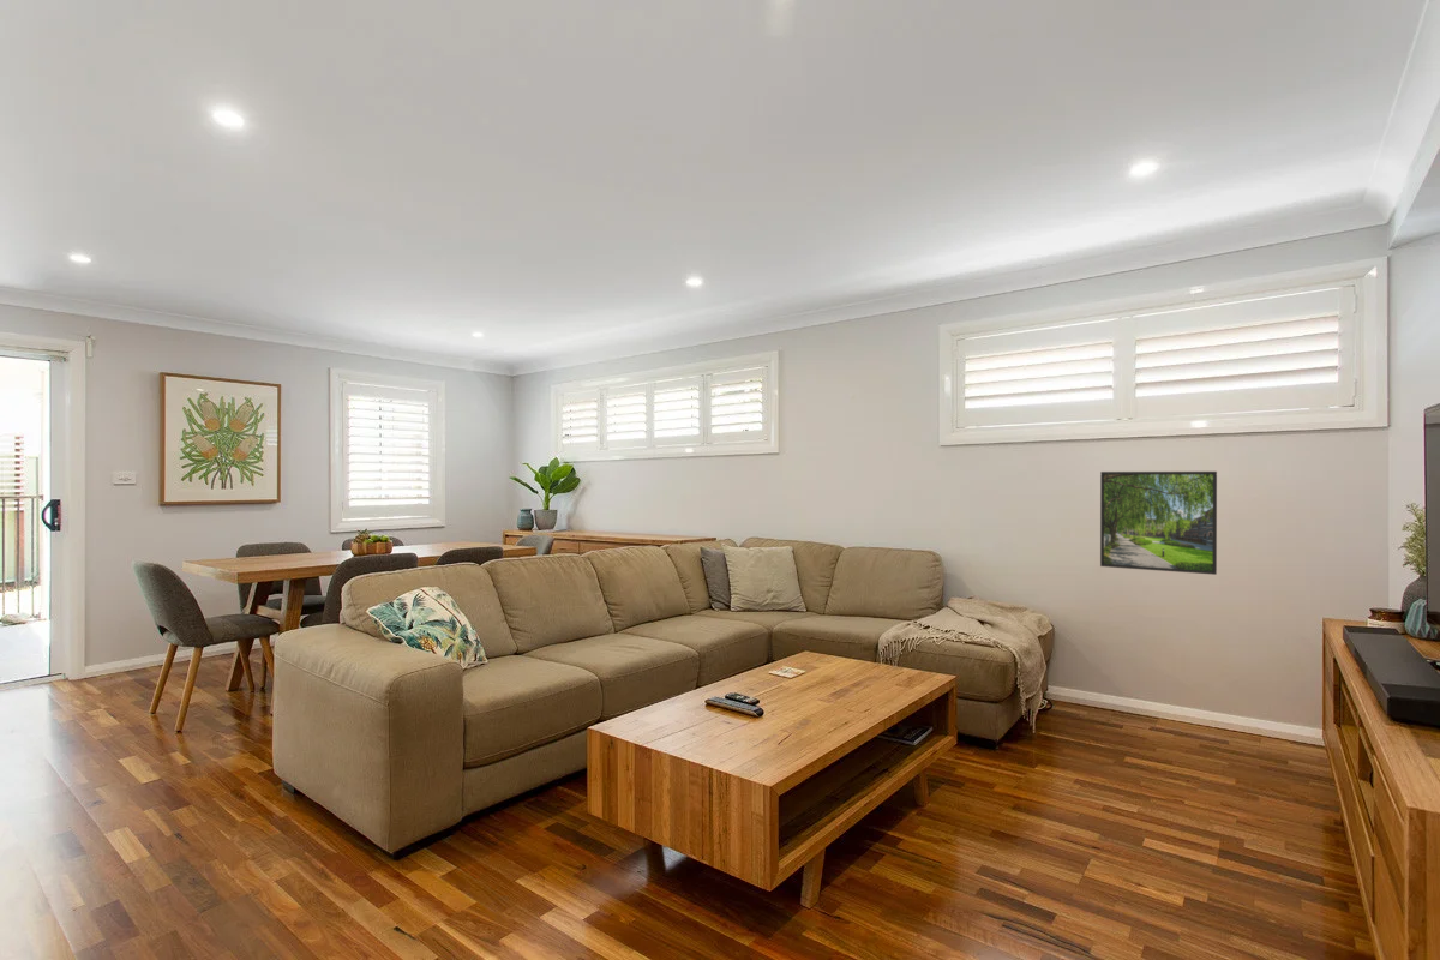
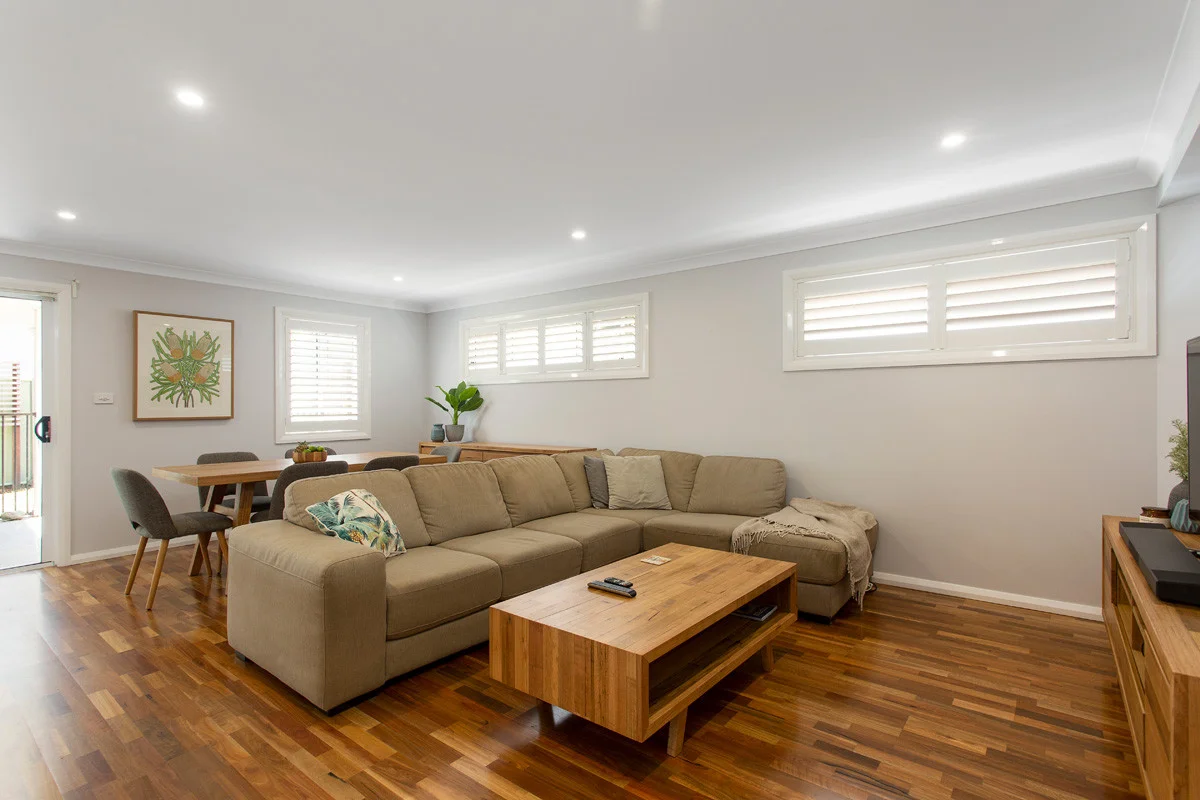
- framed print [1099,470,1218,576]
